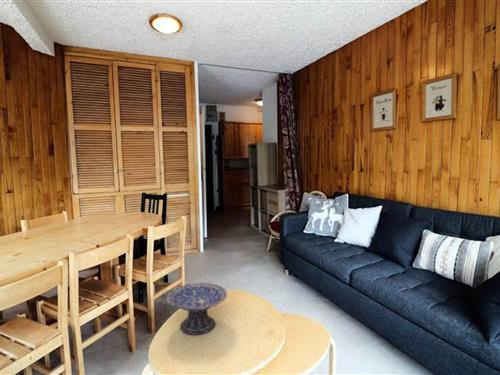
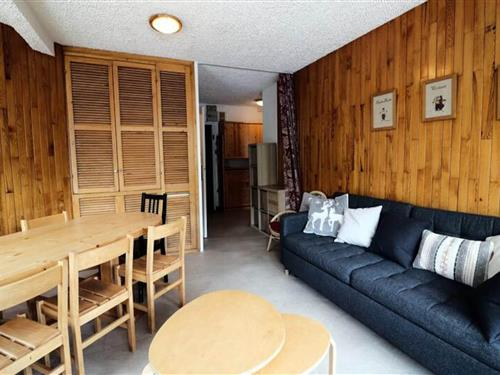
- decorative bowl [166,282,228,336]
